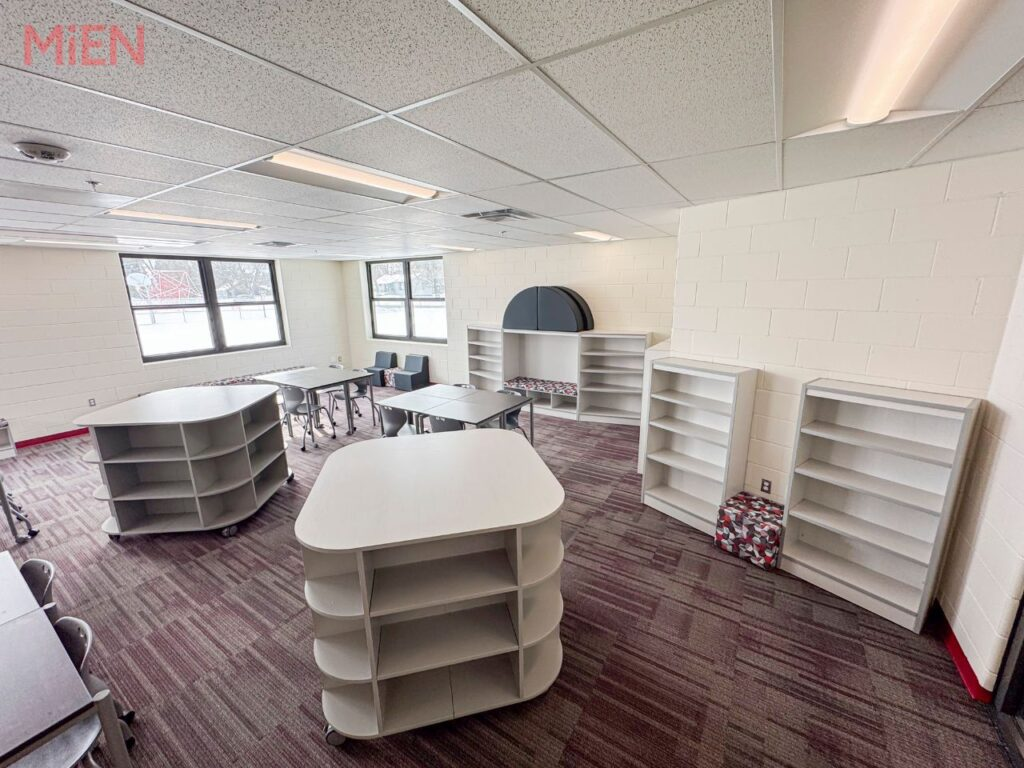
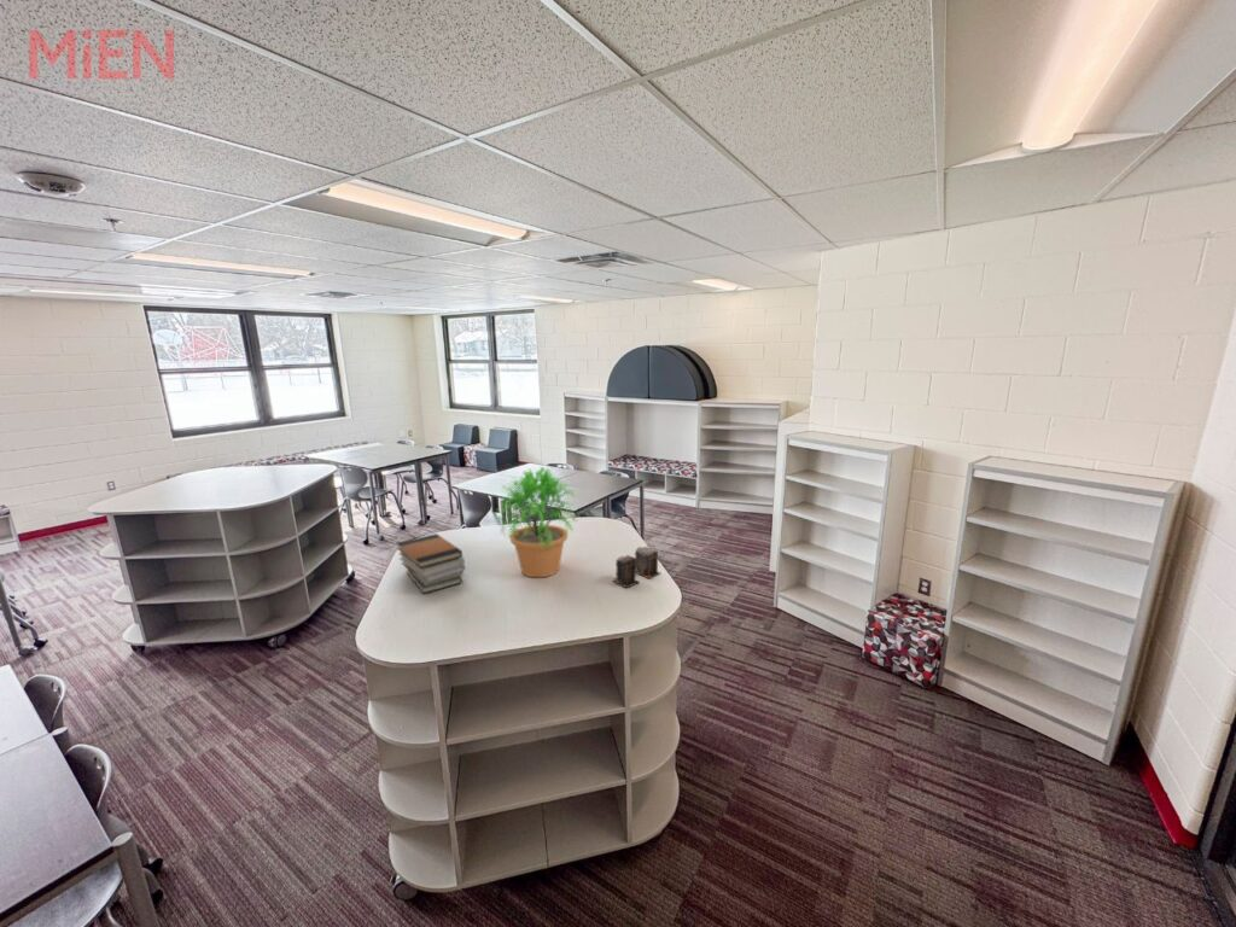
+ bookend [611,546,663,589]
+ potted plant [495,465,579,578]
+ book stack [396,532,466,595]
